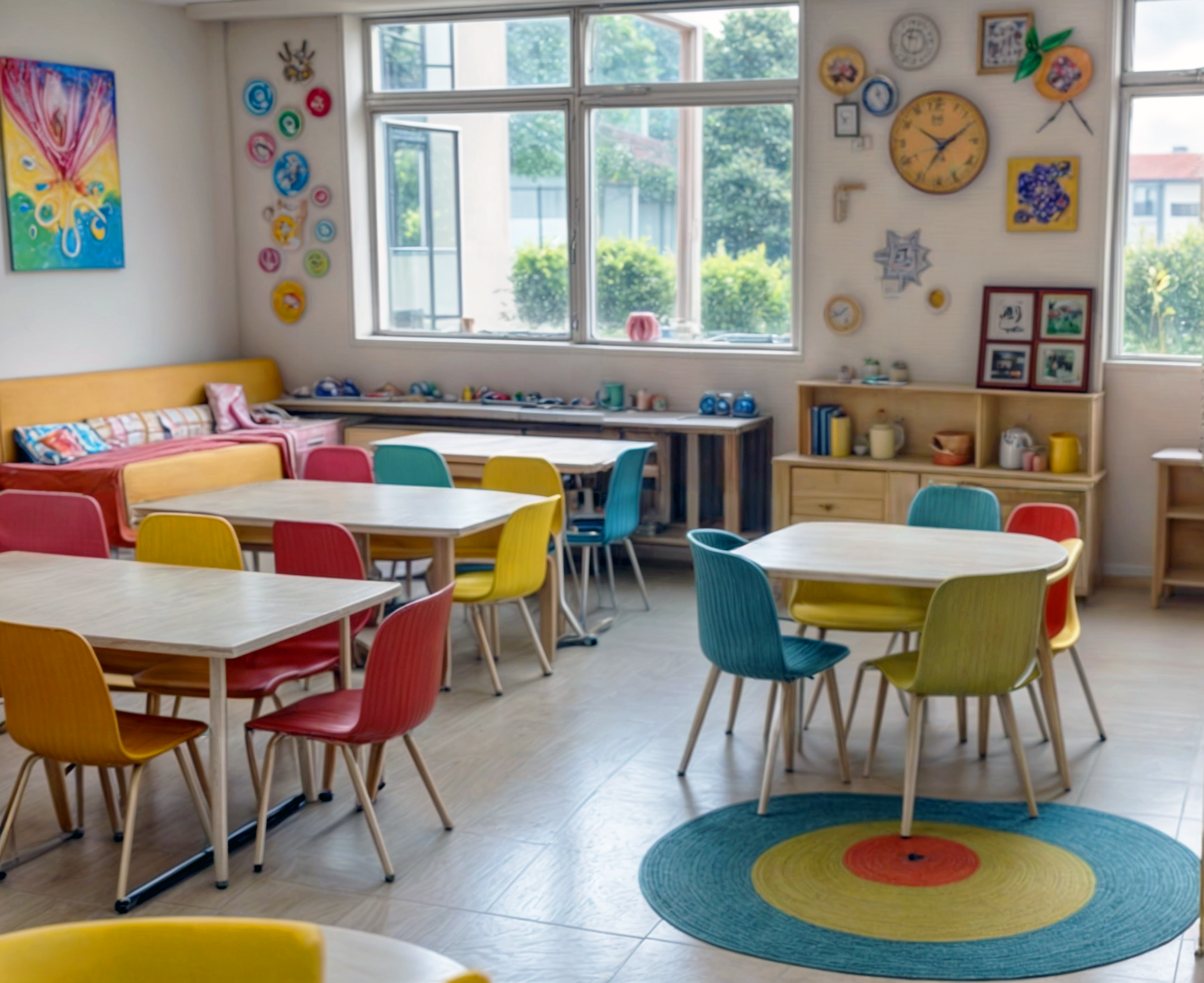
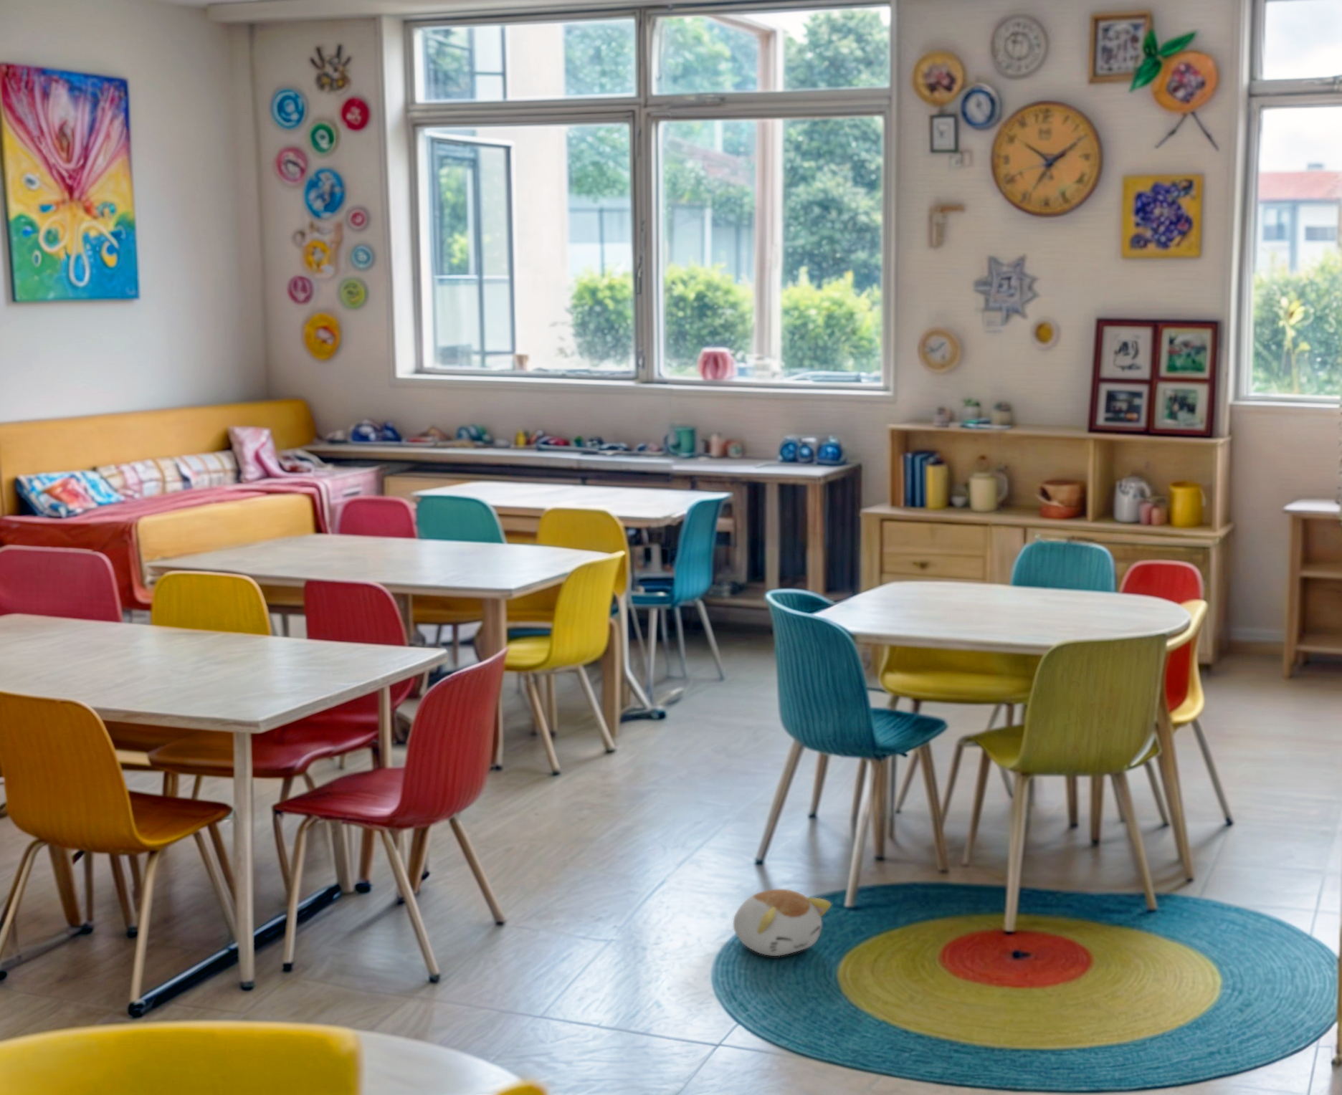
+ plush toy [732,889,833,957]
